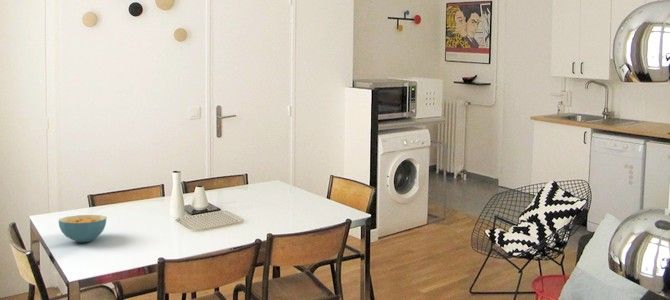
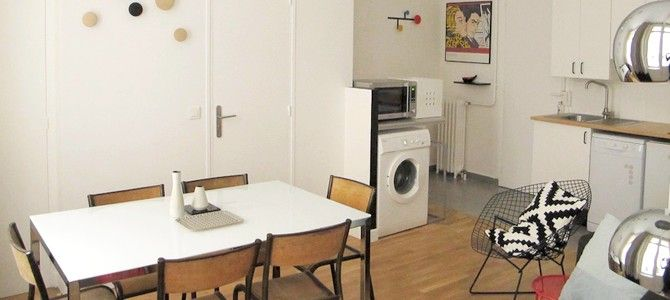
- cereal bowl [57,214,108,243]
